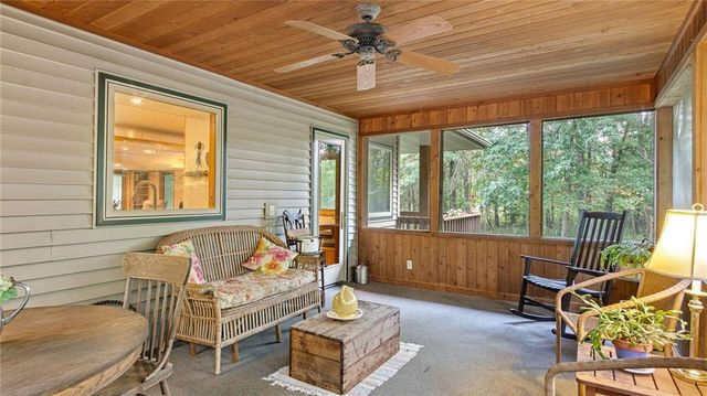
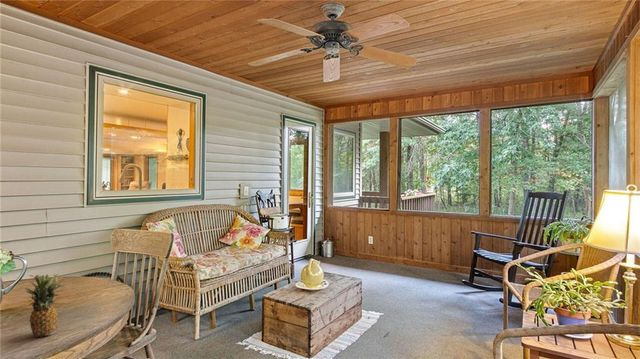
+ fruit [24,273,65,338]
